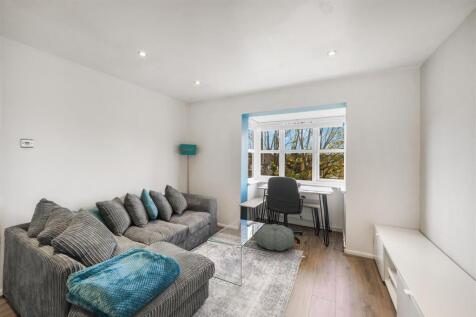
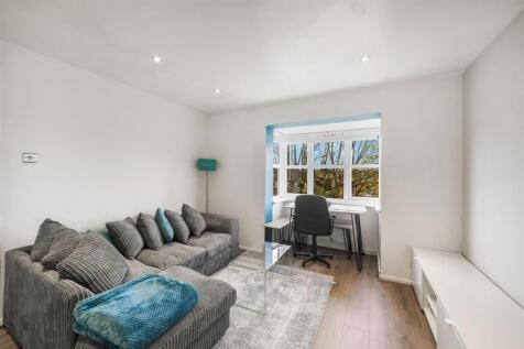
- pouf [254,223,295,252]
